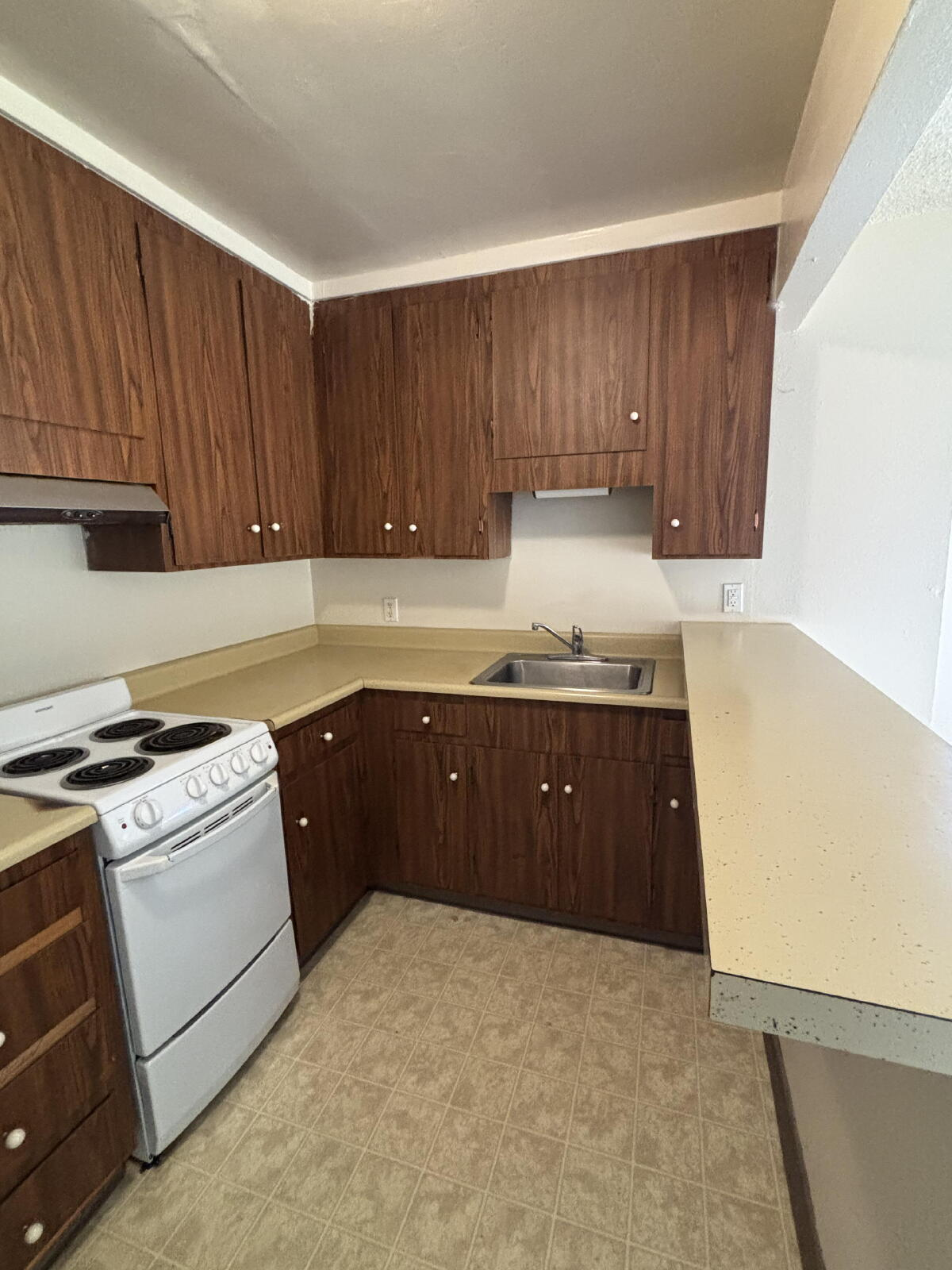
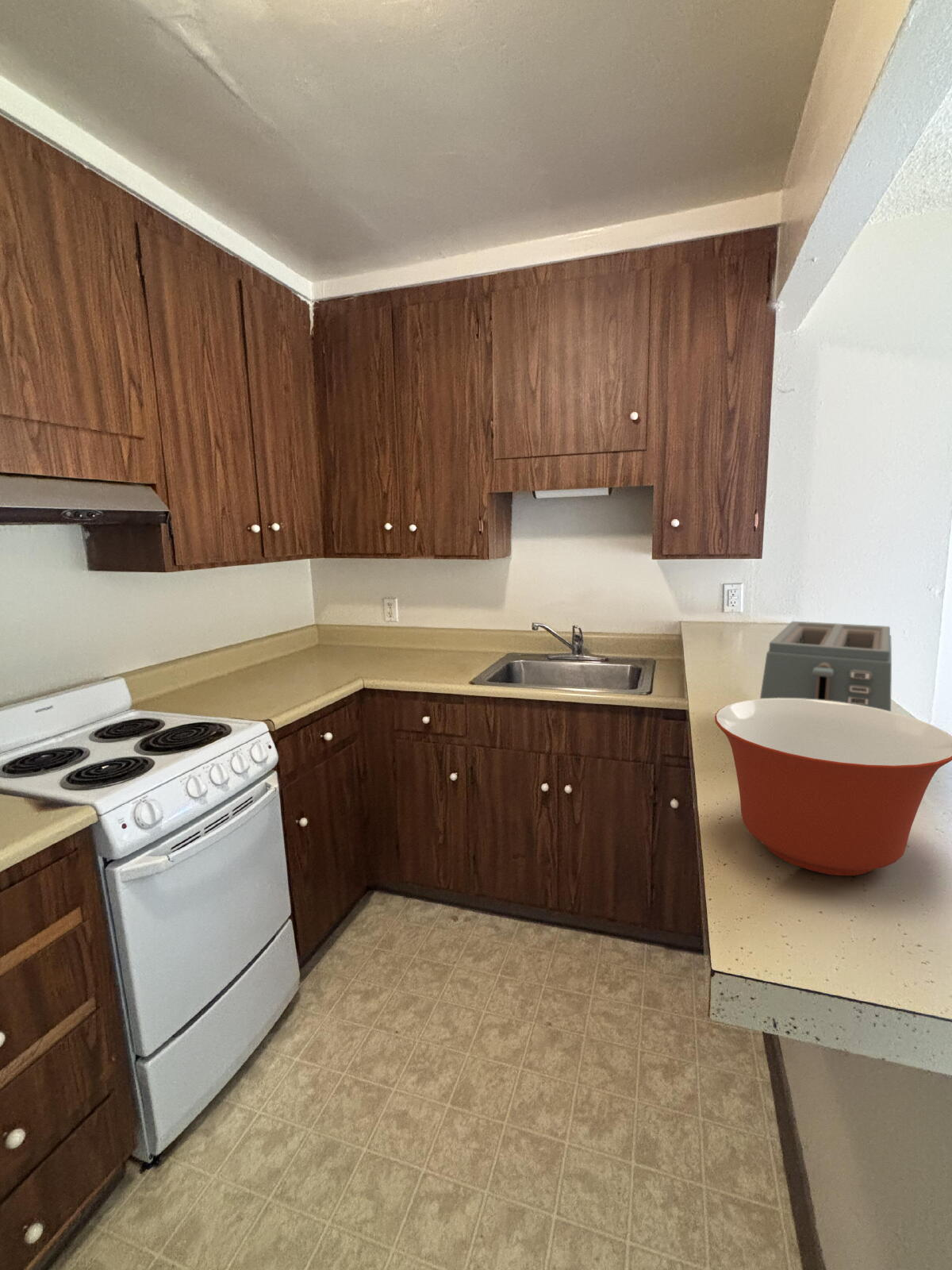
+ mixing bowl [714,698,952,876]
+ toaster [759,621,893,712]
